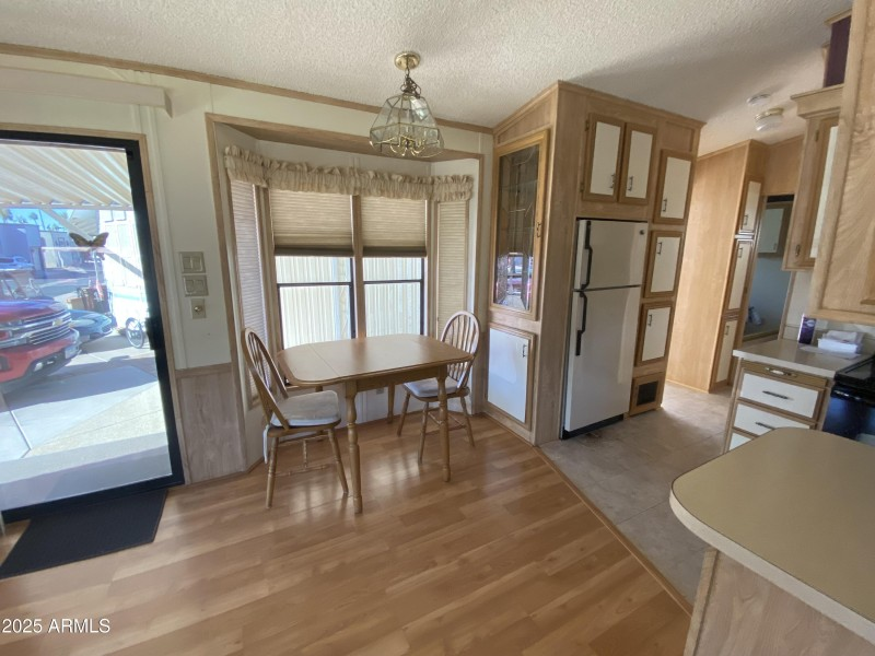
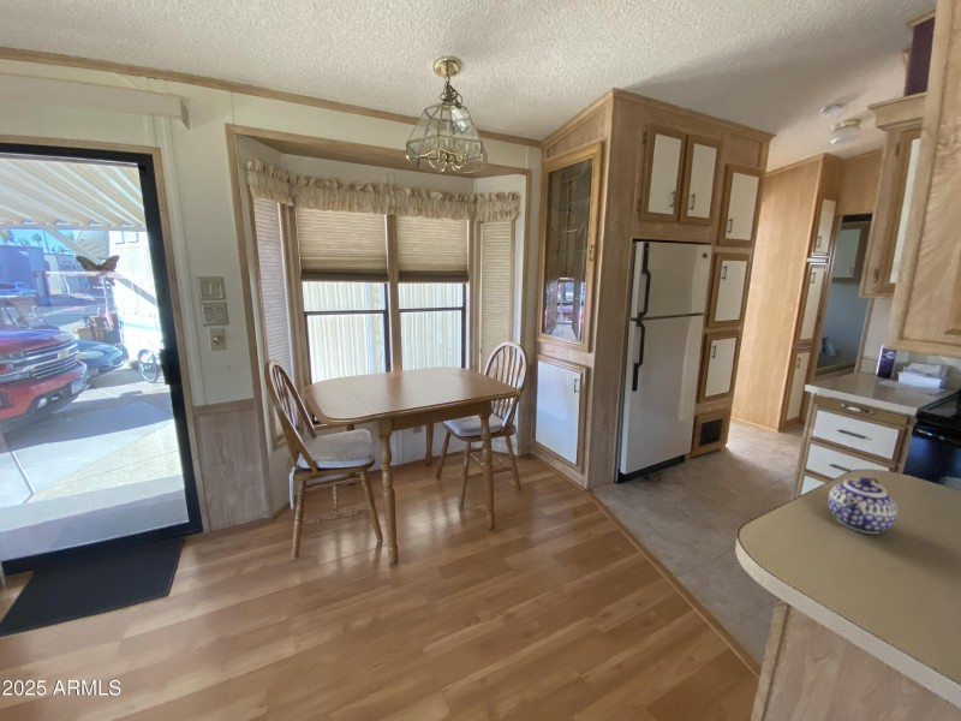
+ teapot [826,476,899,535]
